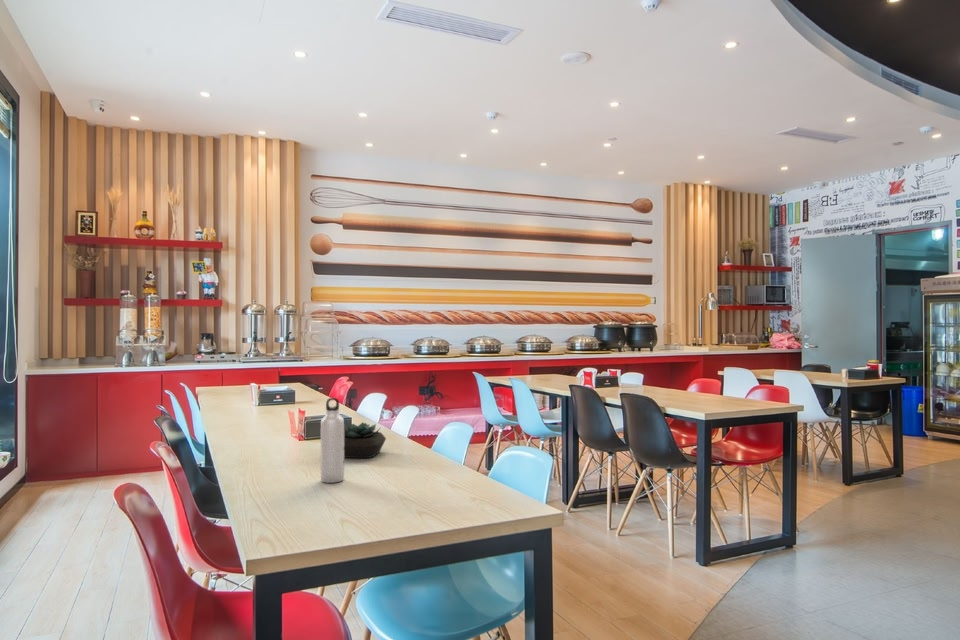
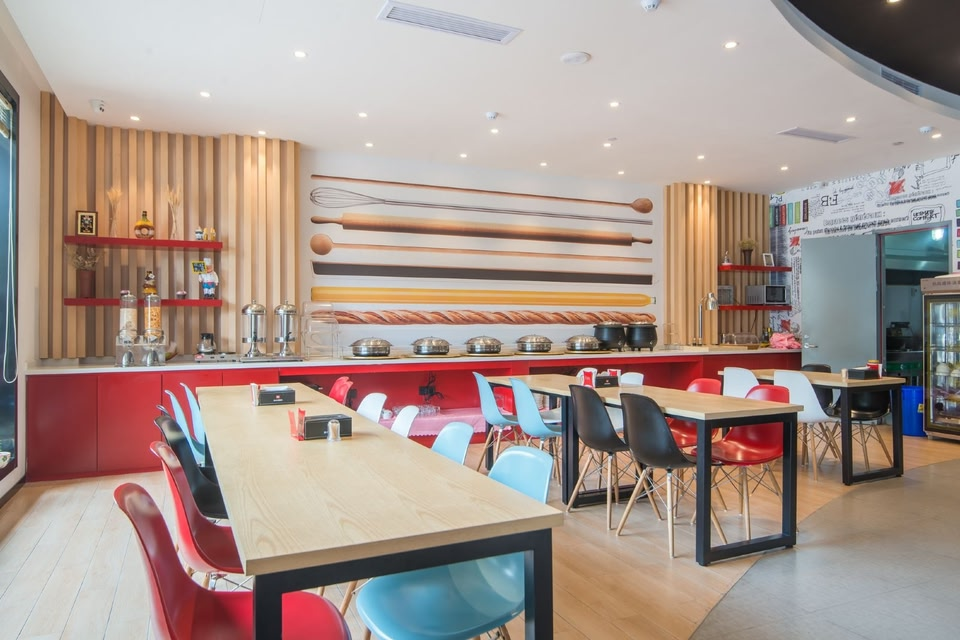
- succulent plant [344,421,387,459]
- water bottle [320,397,345,484]
